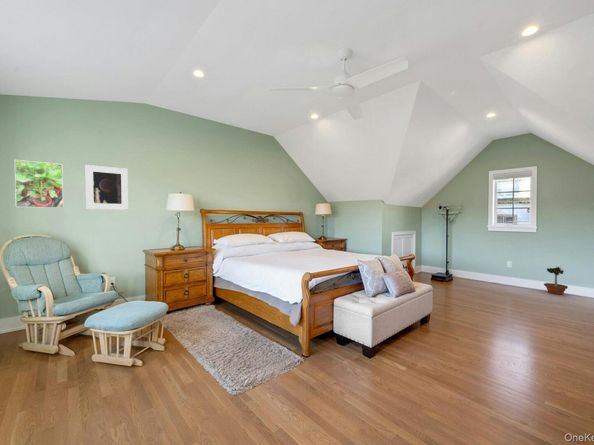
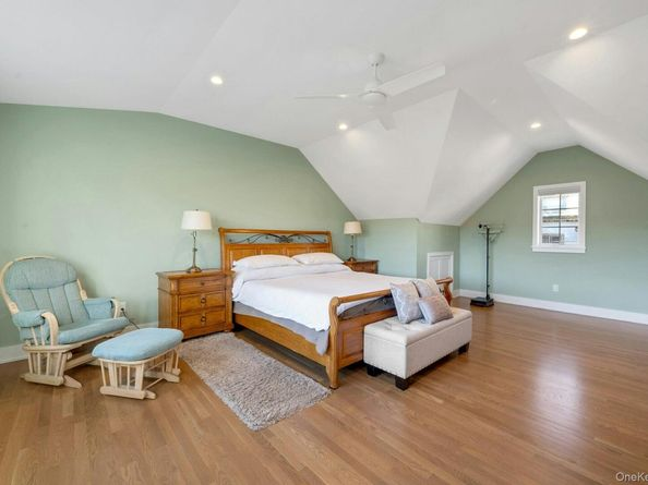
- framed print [85,164,129,211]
- potted tree [543,265,569,296]
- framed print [14,159,64,209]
